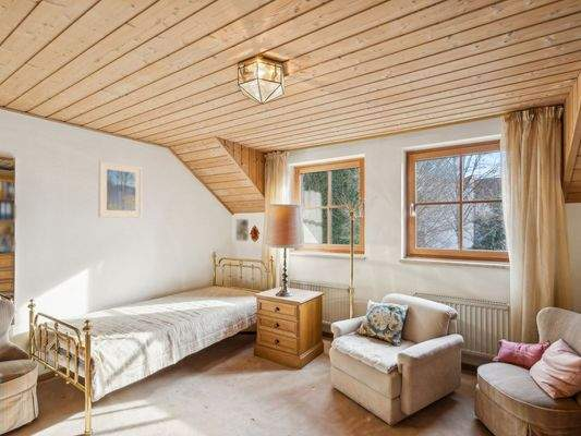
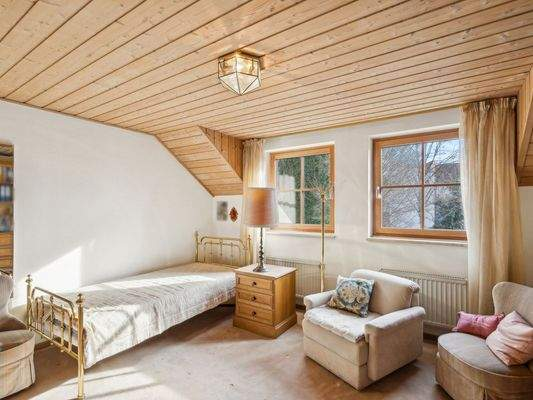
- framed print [97,160,143,219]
